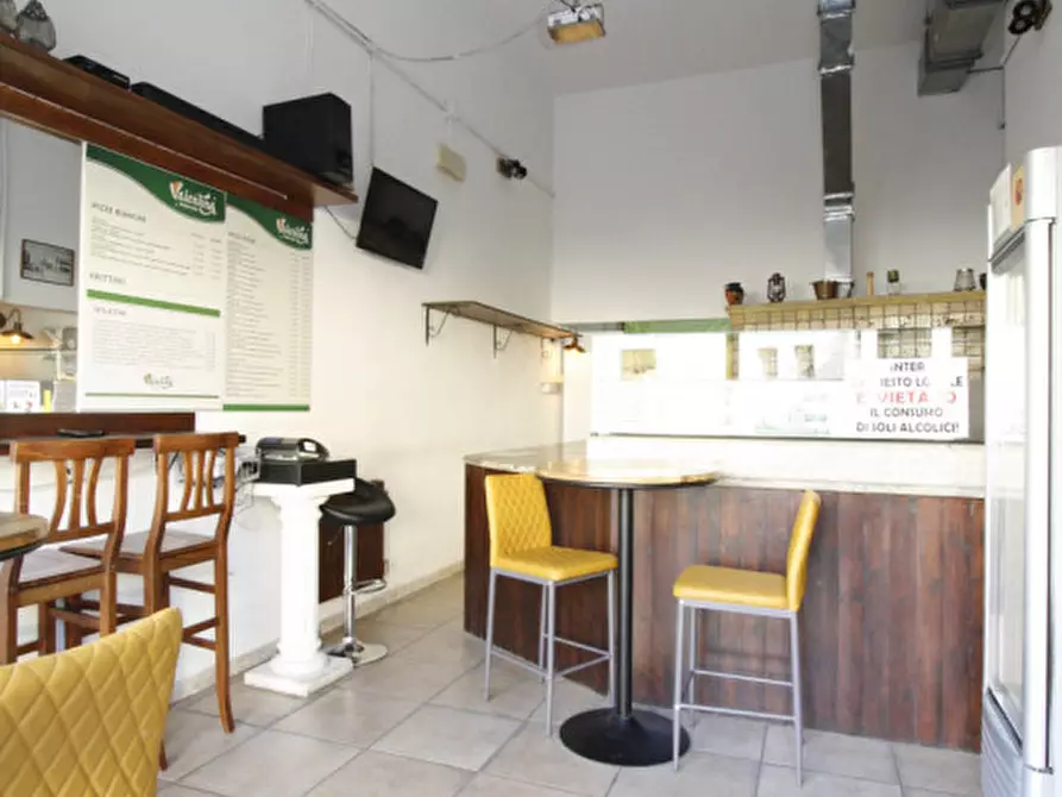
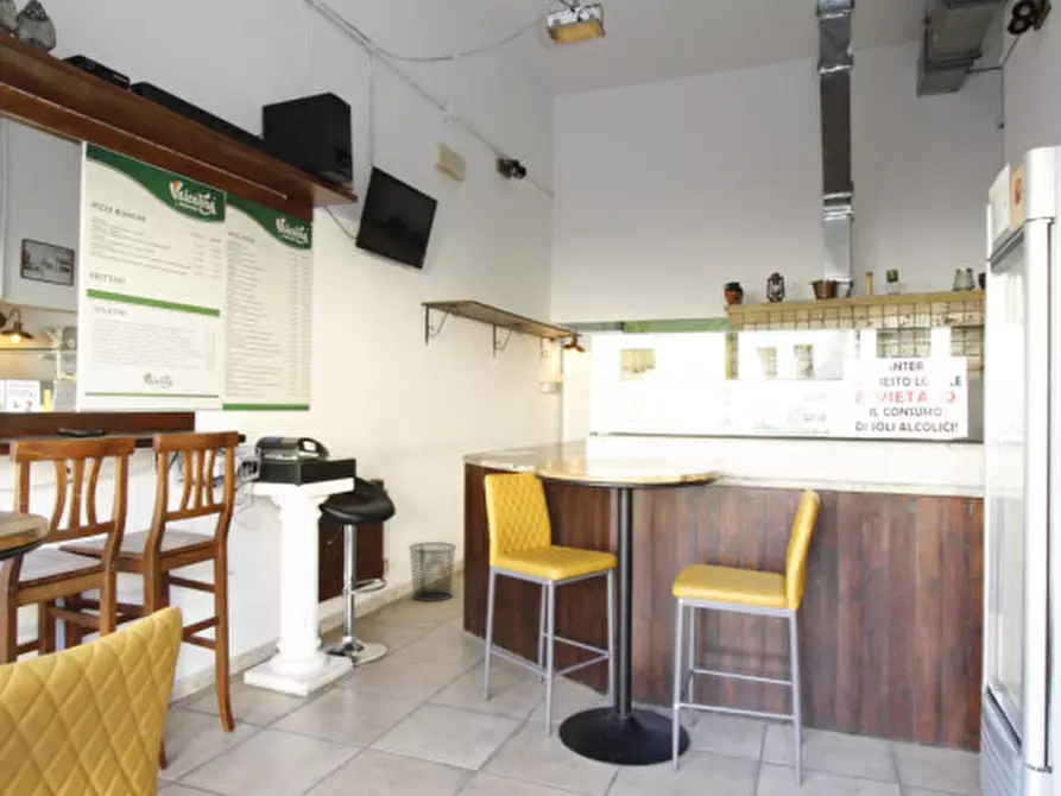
+ waste bin [408,541,457,602]
